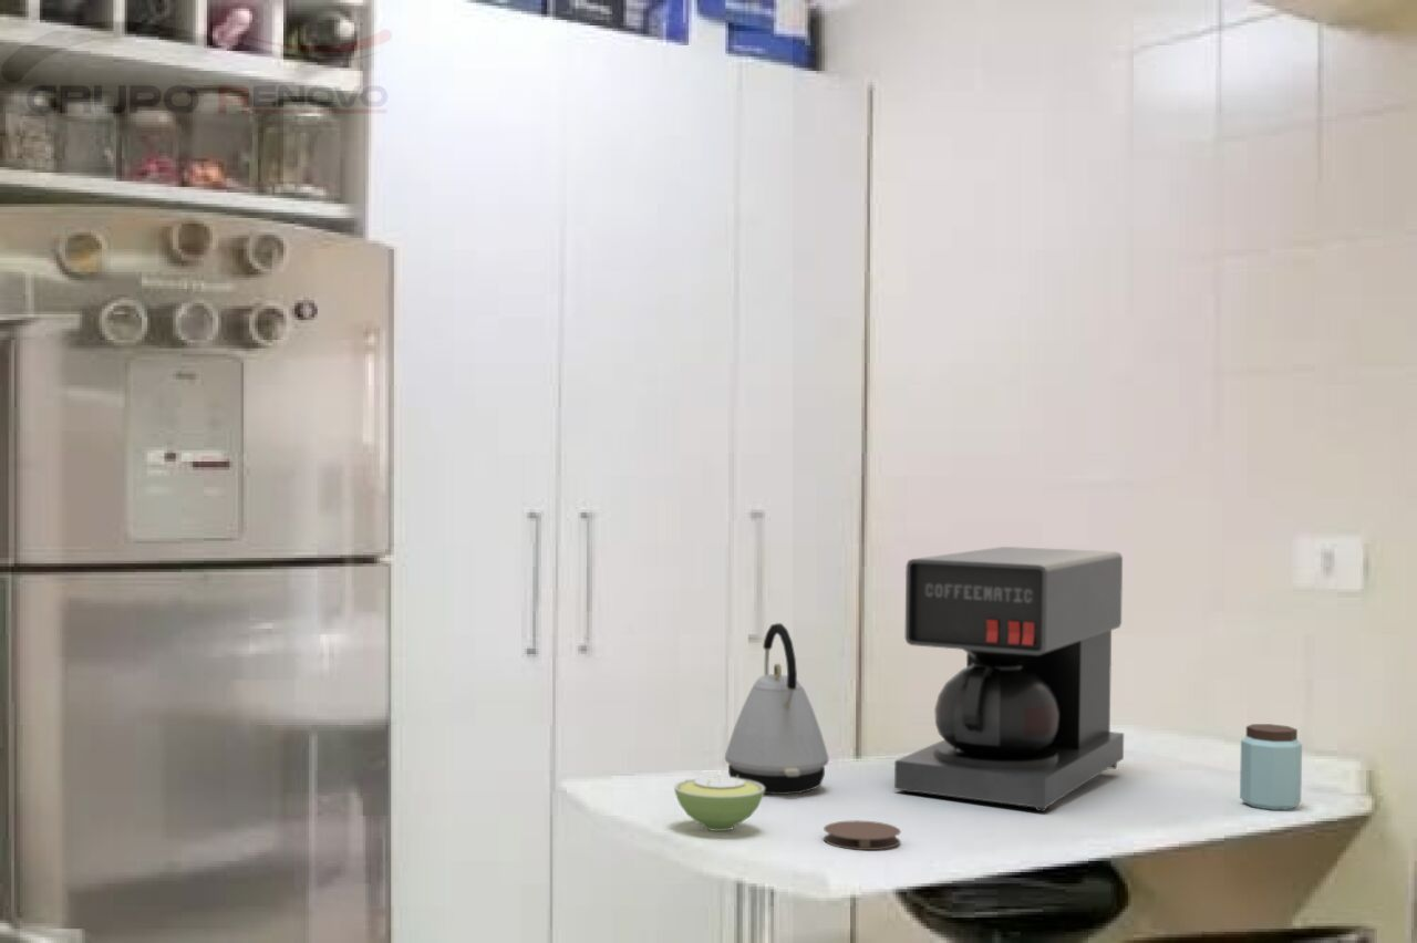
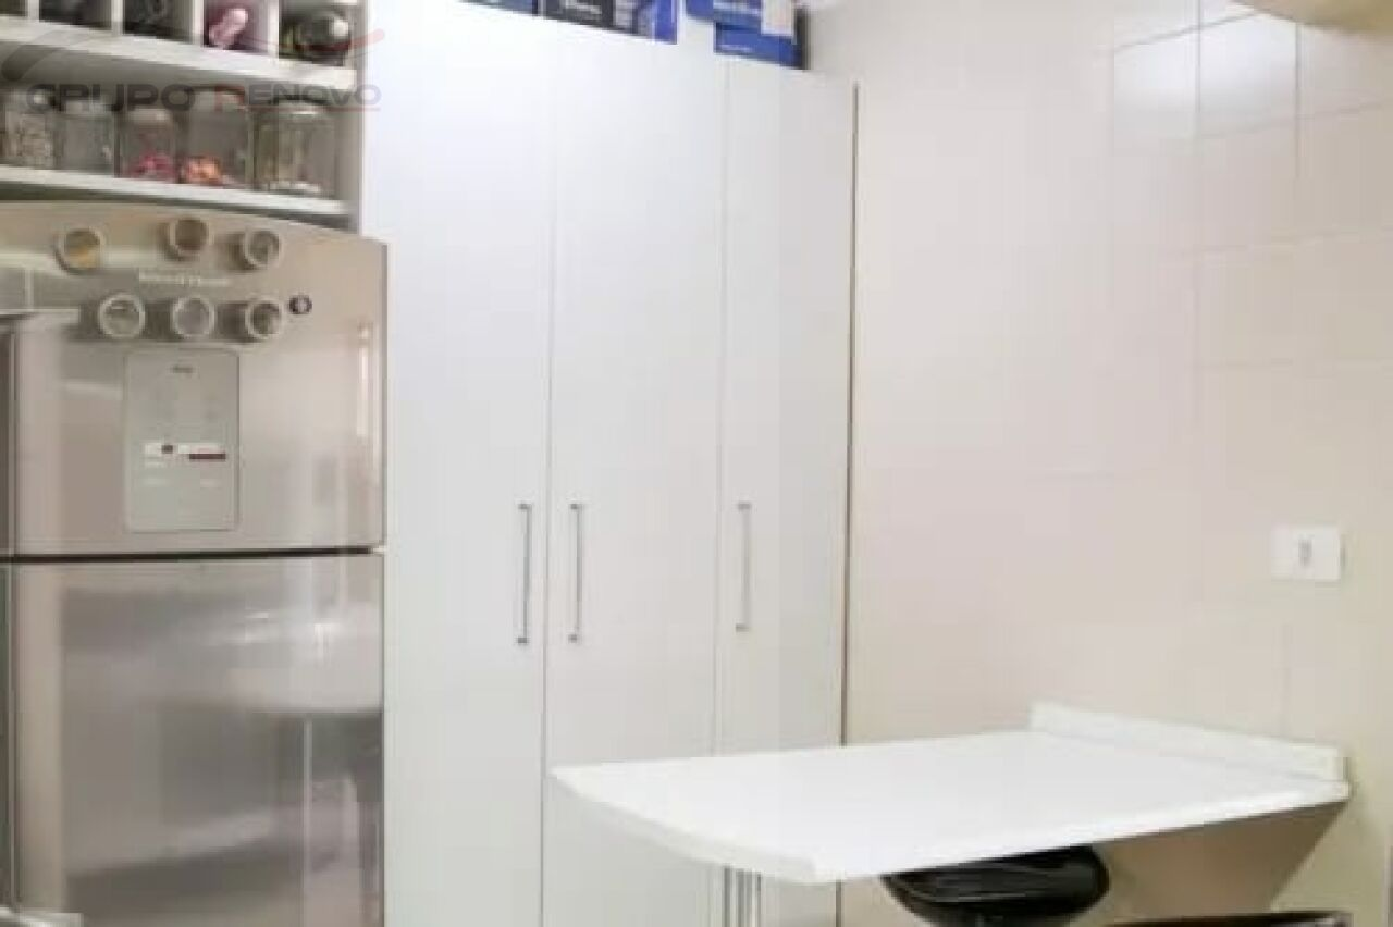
- coffee maker [893,546,1125,812]
- peanut butter [1239,723,1303,811]
- coaster [823,819,902,851]
- sugar bowl [673,776,765,832]
- kettle [724,622,829,796]
